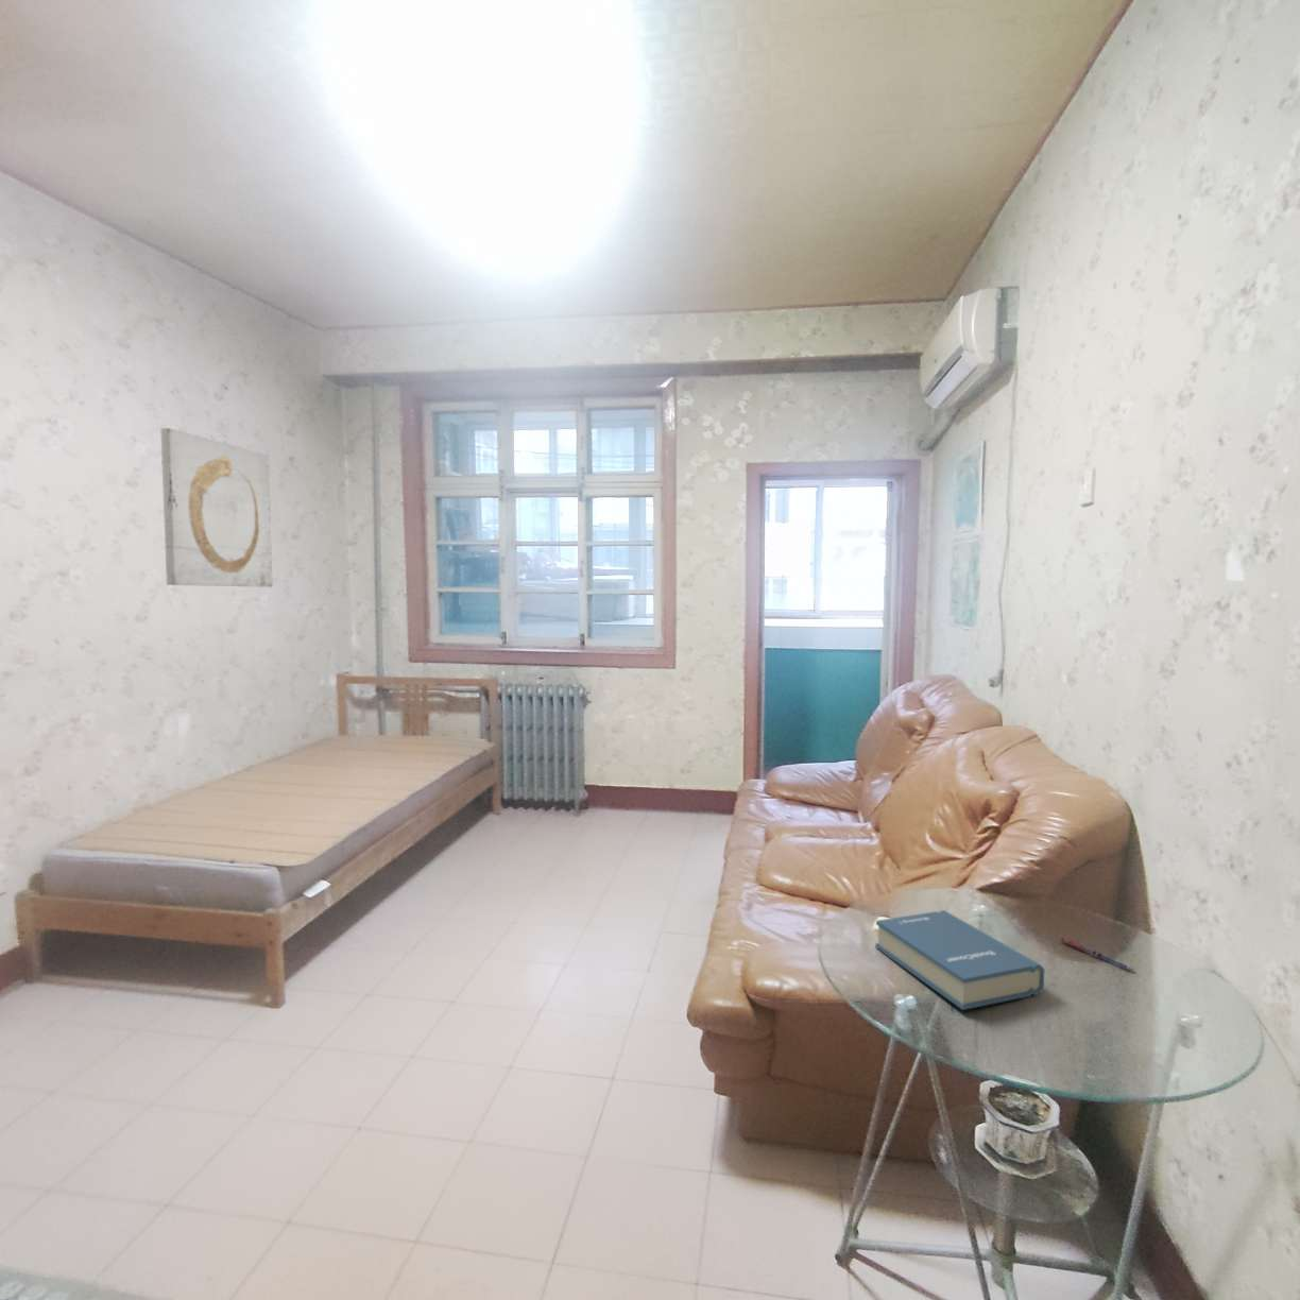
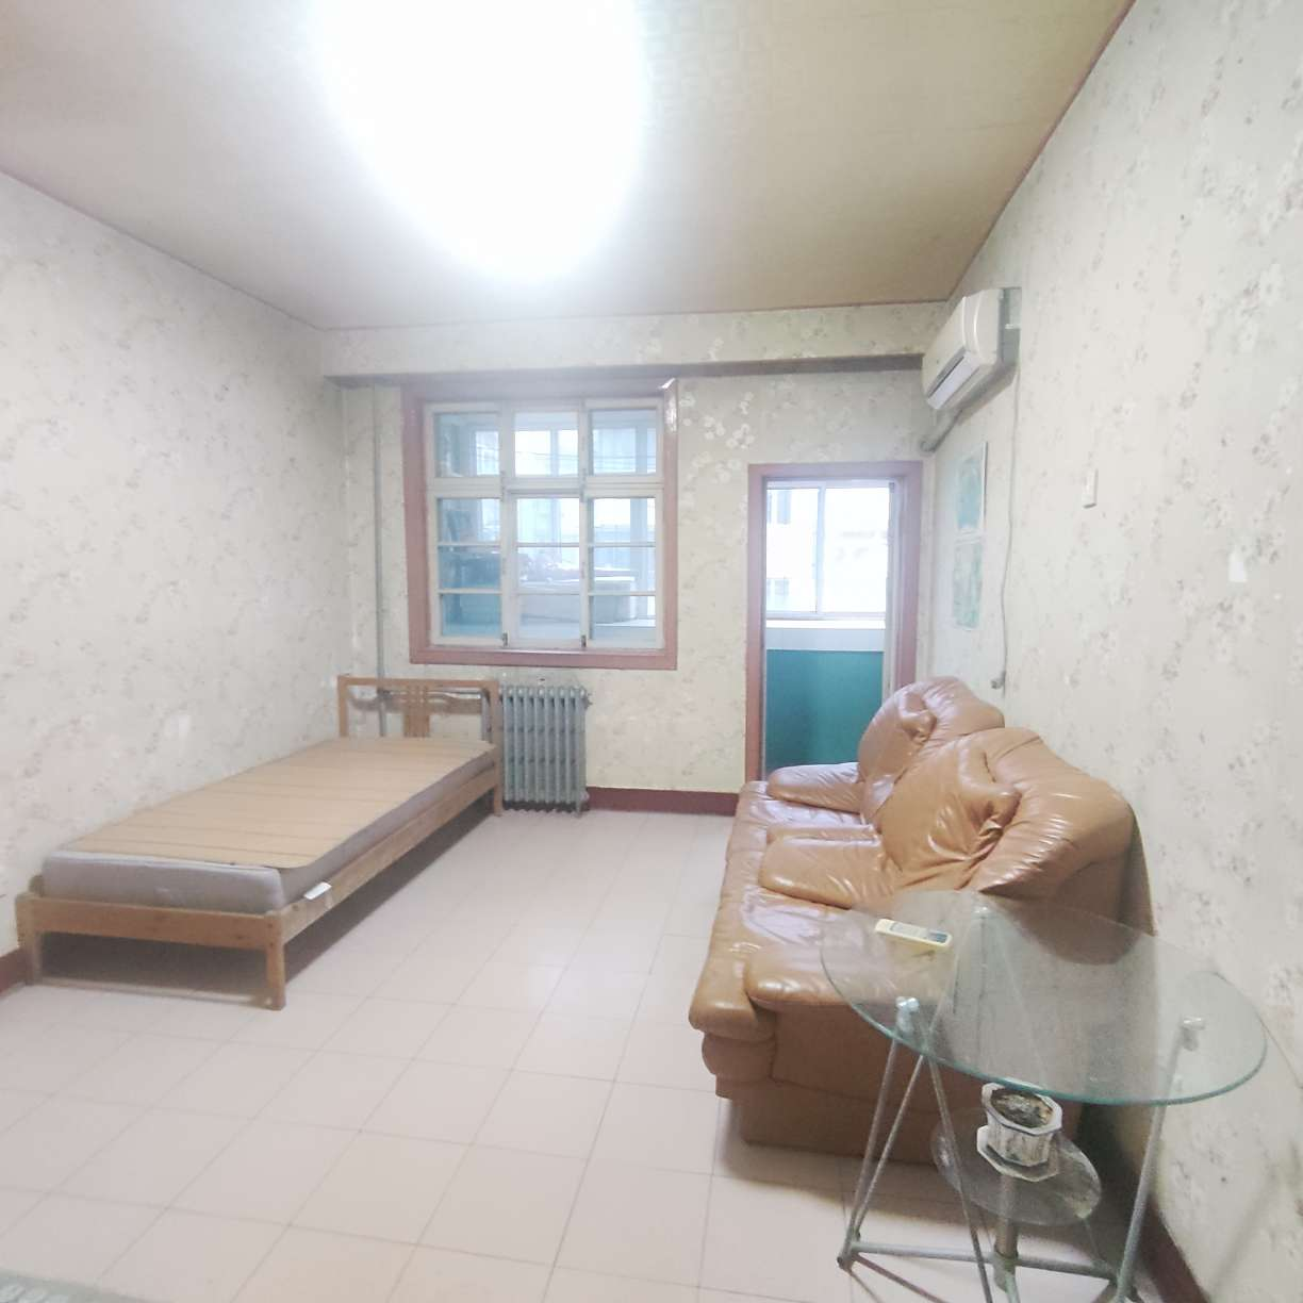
- pen [1058,937,1136,971]
- hardback book [874,910,1045,1011]
- wall art [161,427,273,588]
